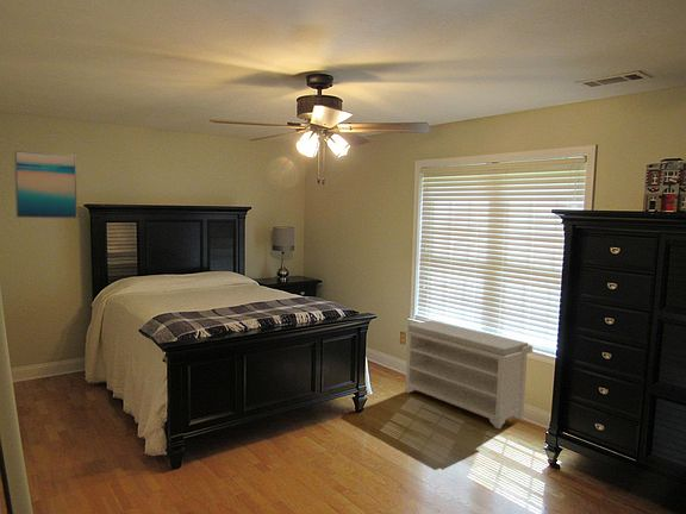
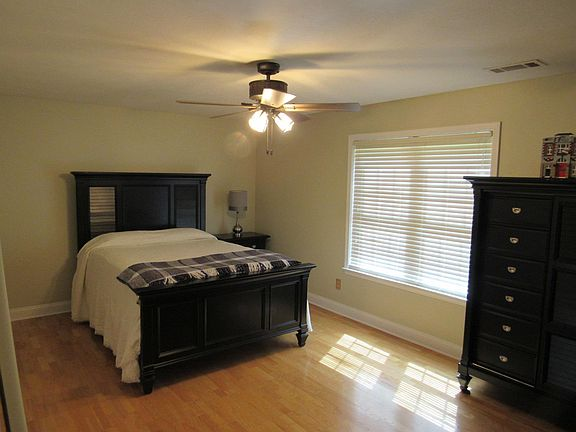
- bench [403,320,534,431]
- wall art [13,149,79,220]
